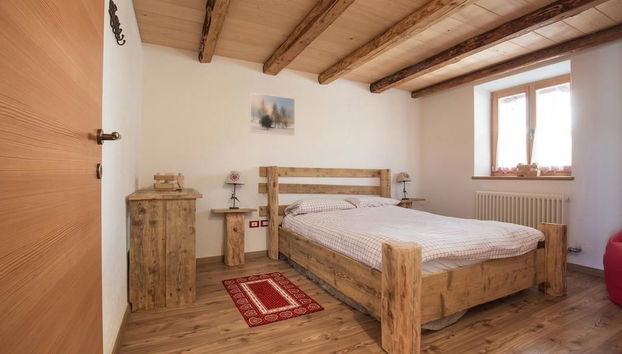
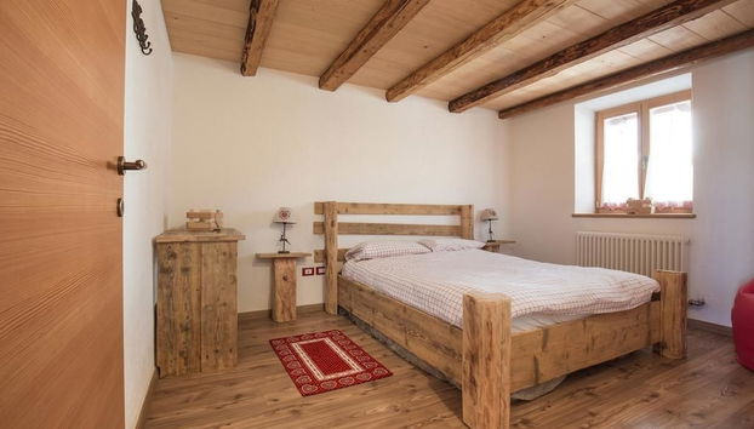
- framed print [249,92,296,137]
